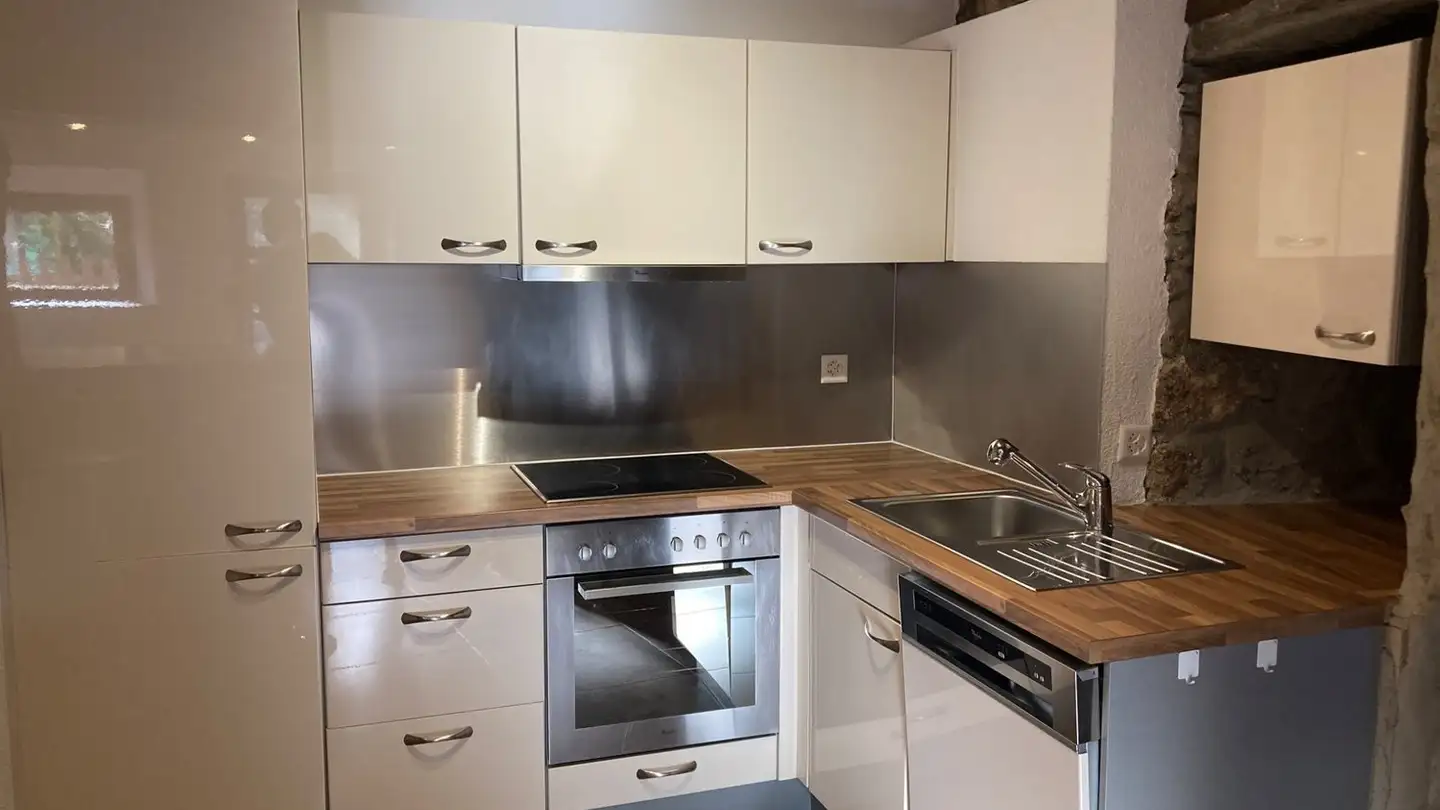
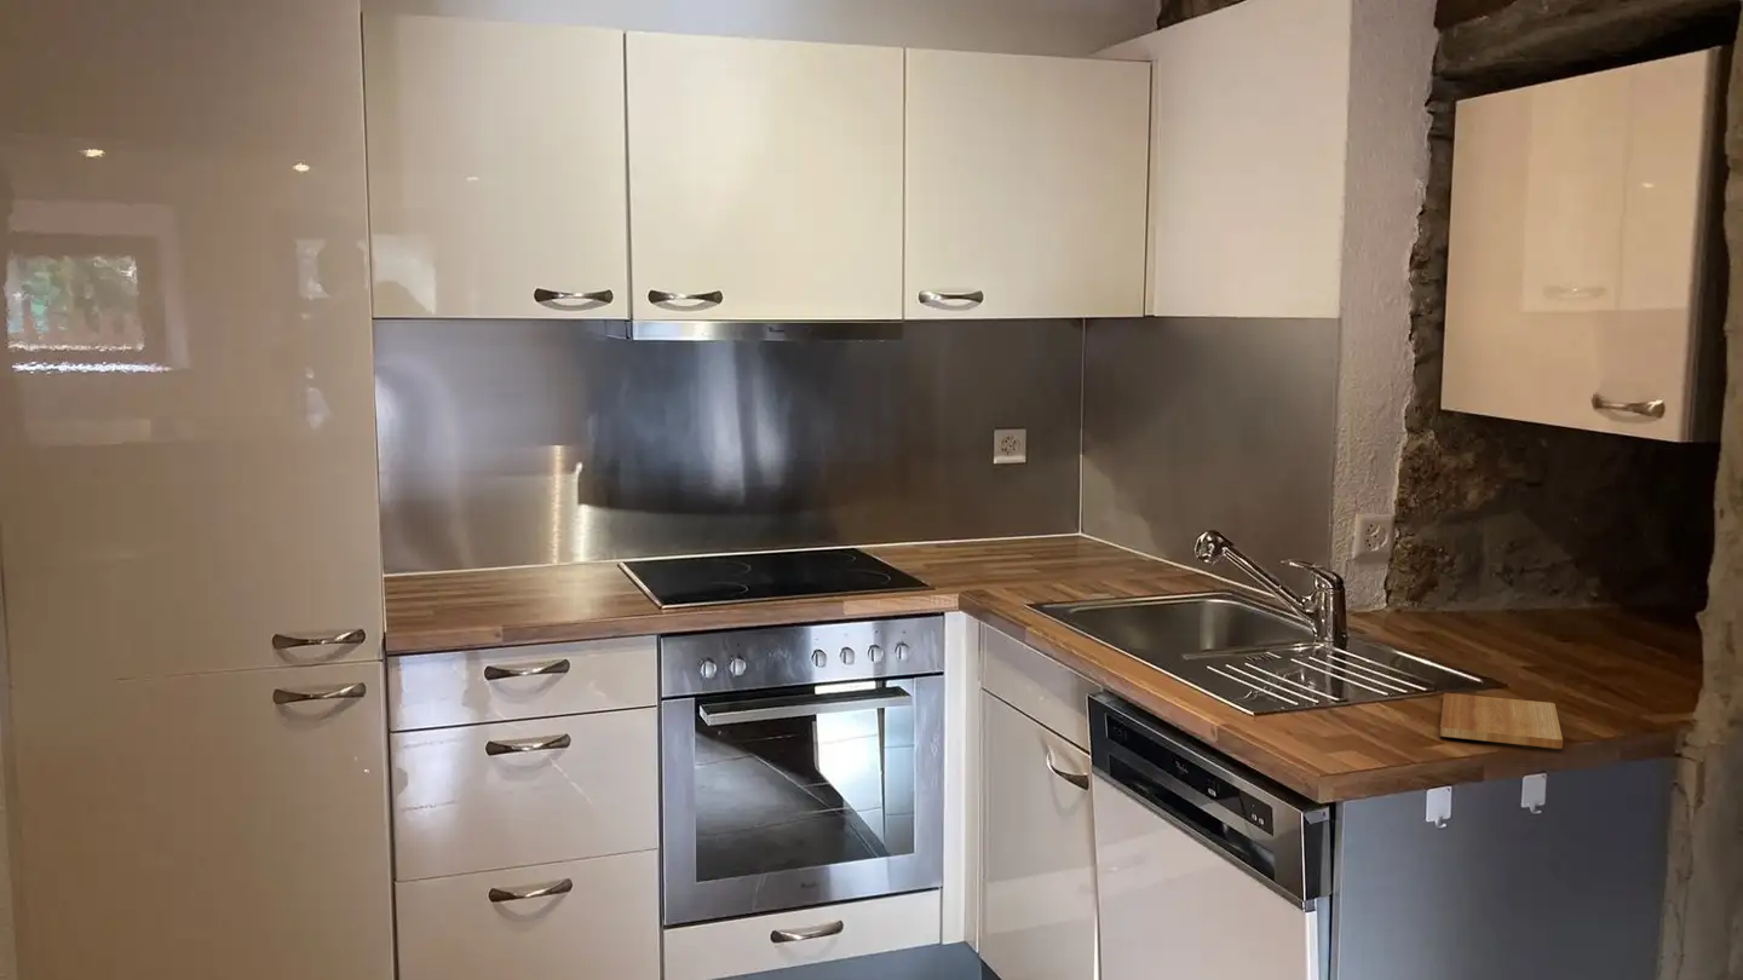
+ cutting board [1439,692,1564,750]
